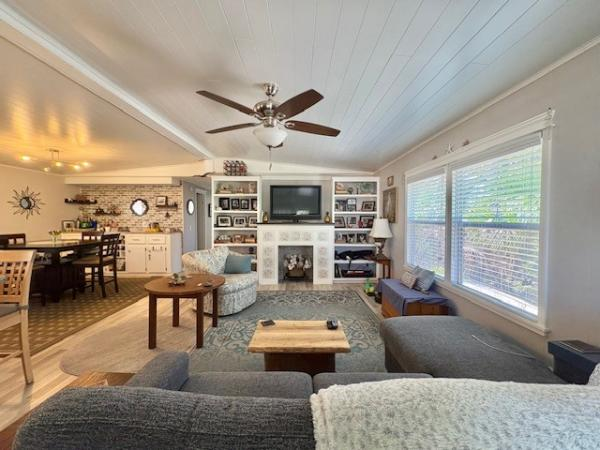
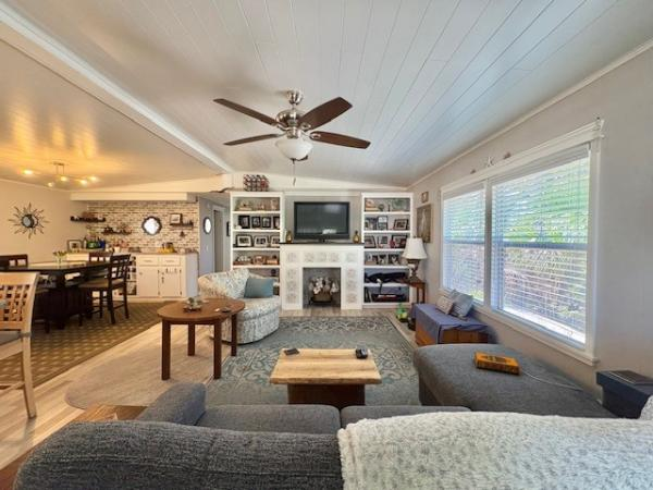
+ hardback book [473,352,521,376]
